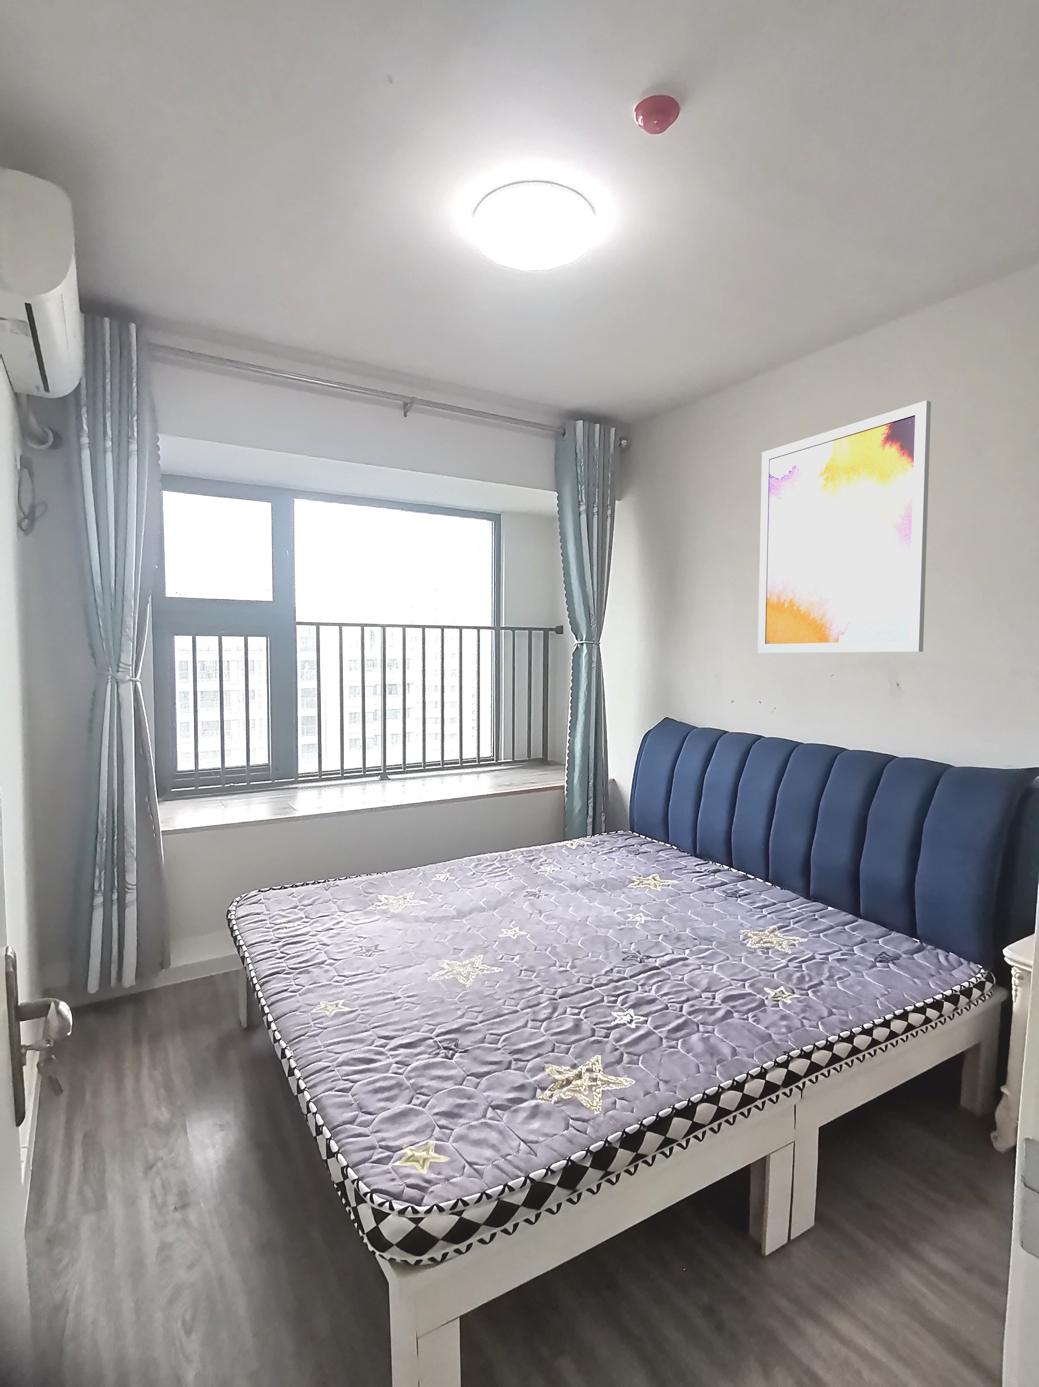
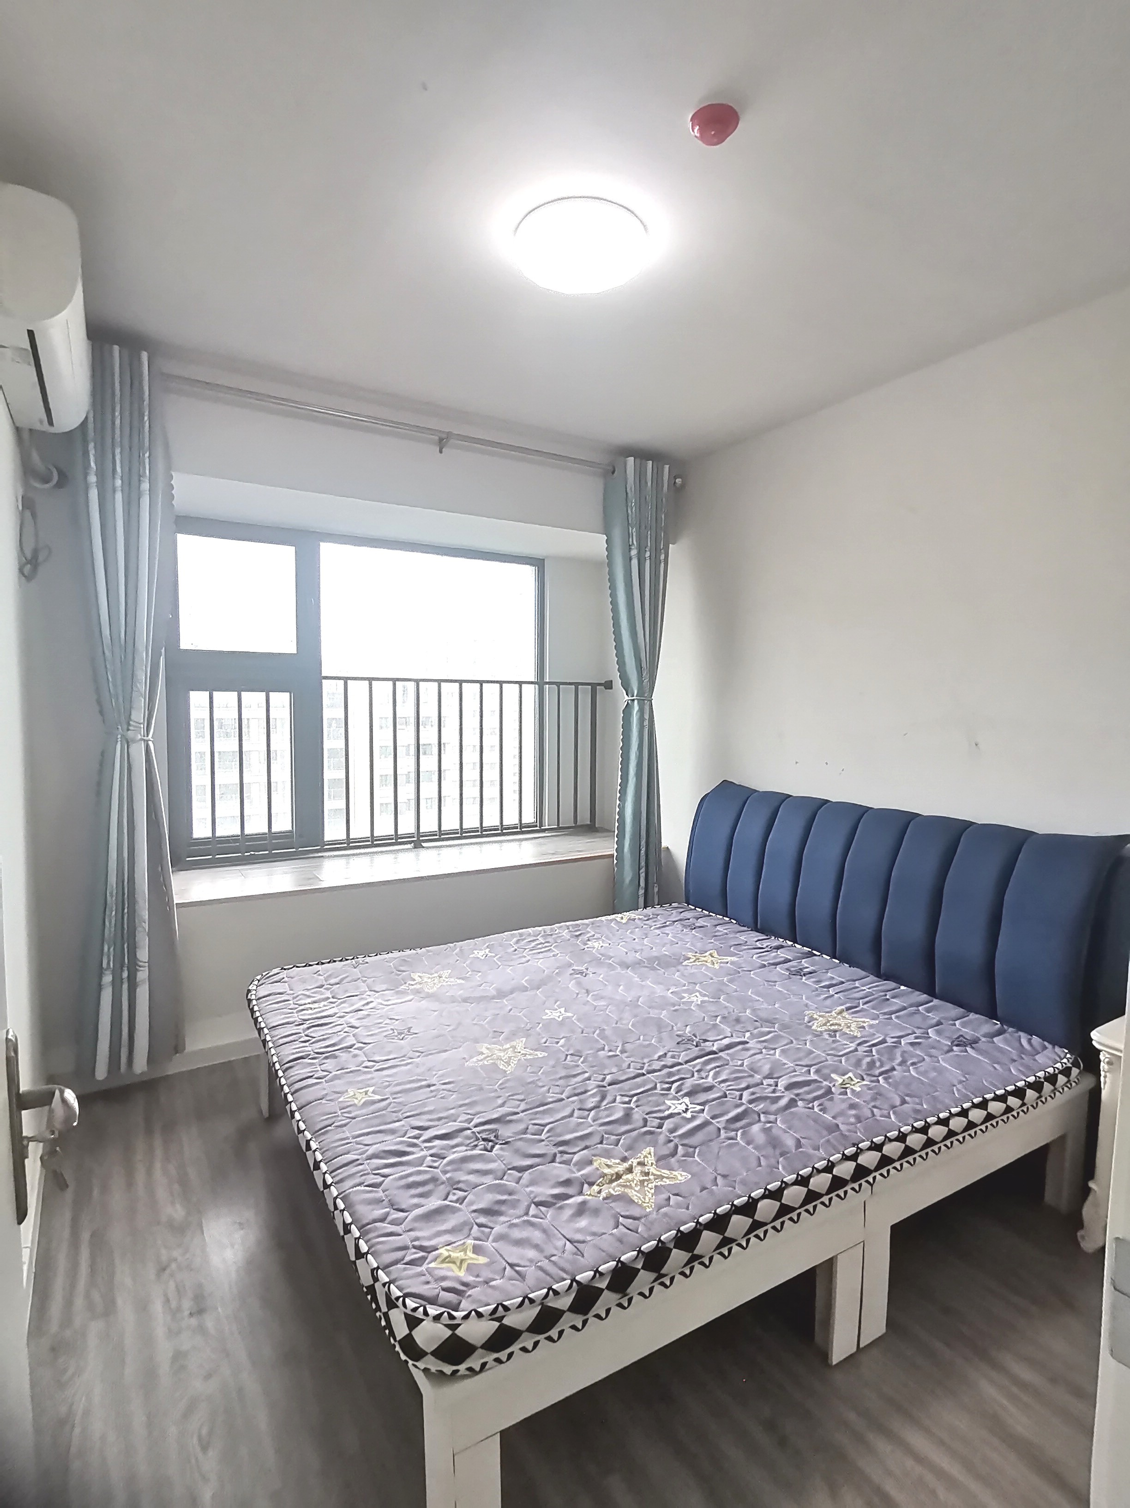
- wall art [757,400,932,653]
